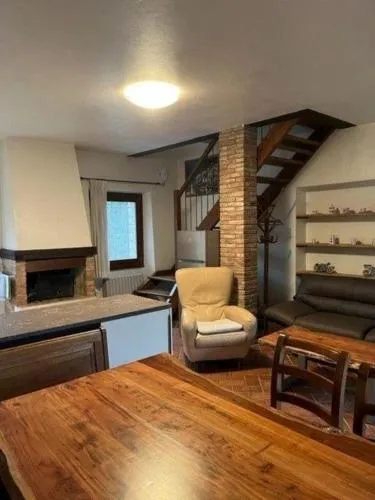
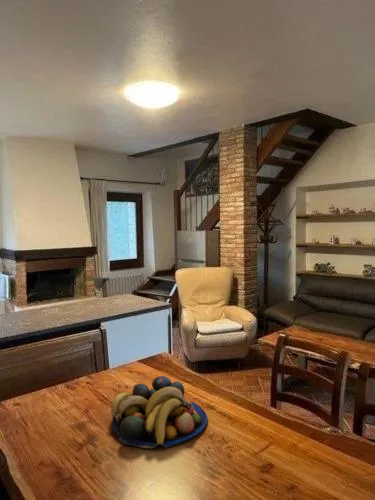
+ fruit bowl [110,375,208,450]
